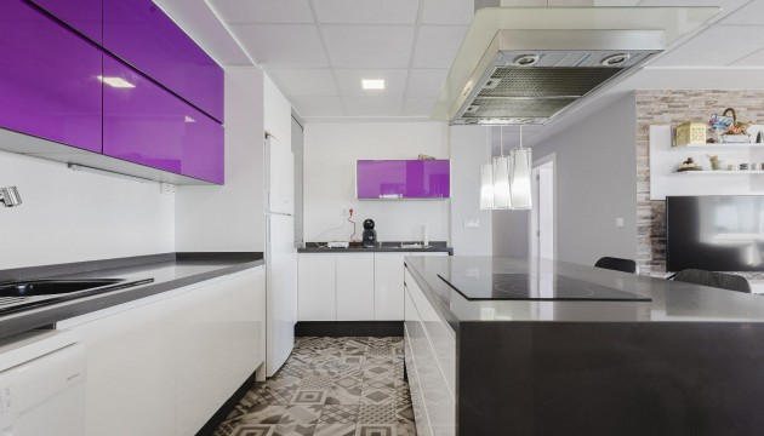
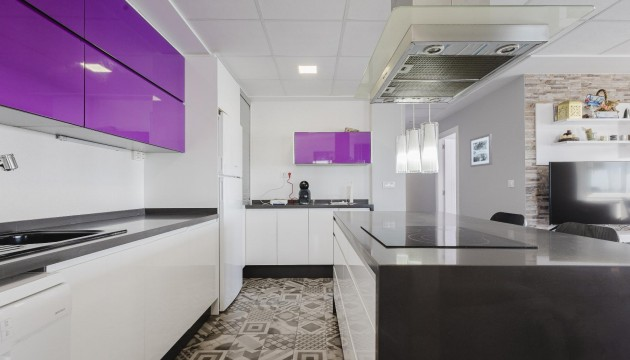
+ wall art [469,133,493,168]
